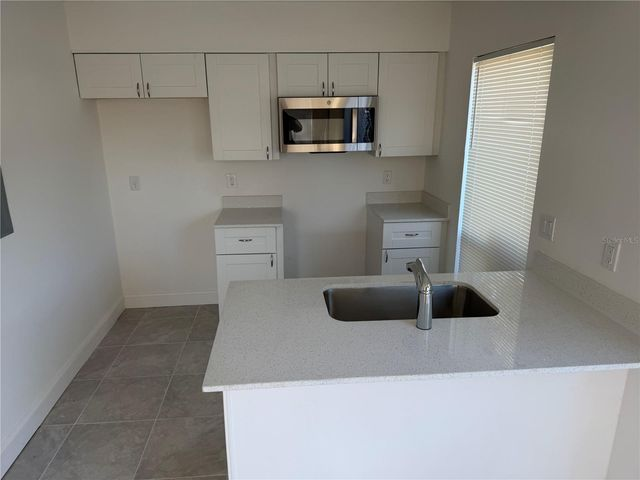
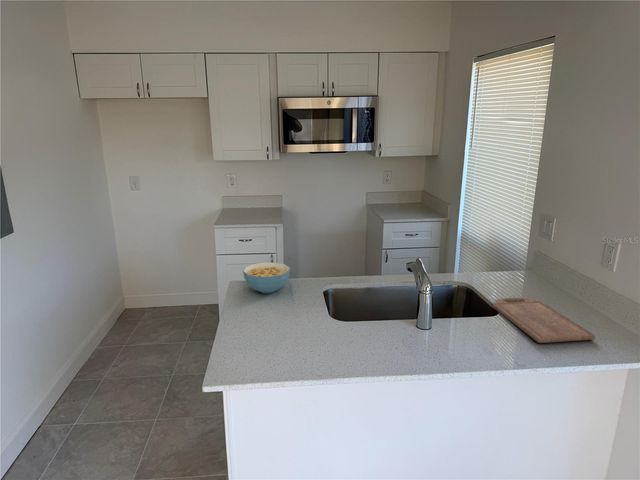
+ cutting board [492,296,596,344]
+ cereal bowl [242,261,291,294]
